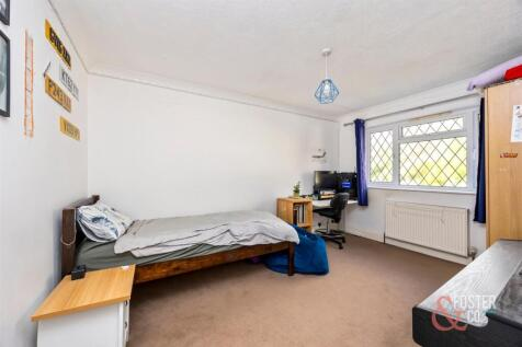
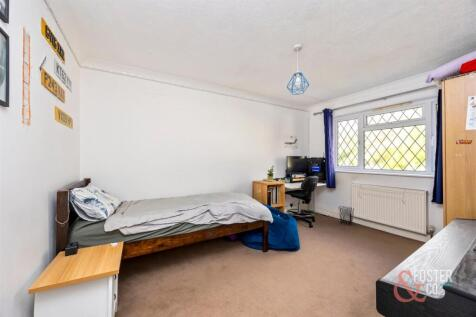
+ waste bin [337,206,355,226]
